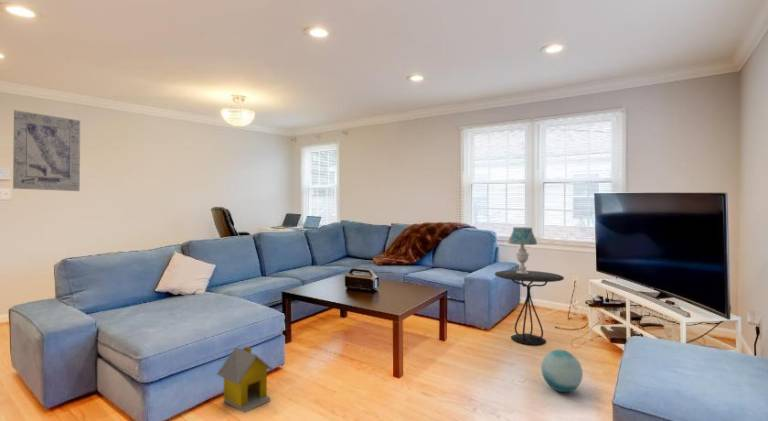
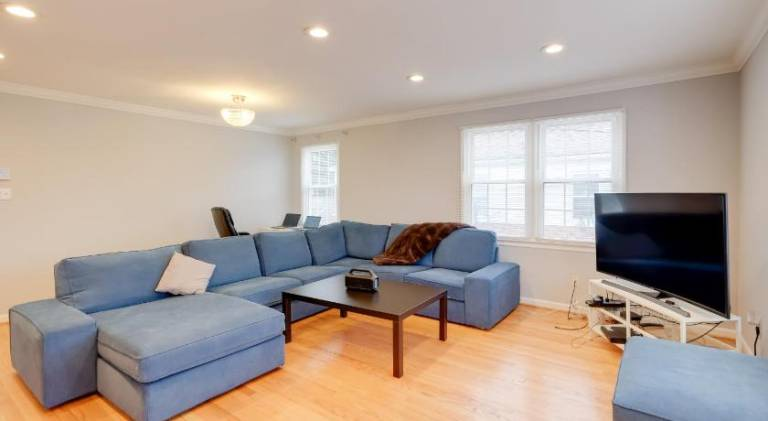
- wall art [12,109,81,192]
- ball [540,349,584,393]
- table lamp [507,226,538,274]
- side table [494,269,565,346]
- toy house [216,345,274,413]
